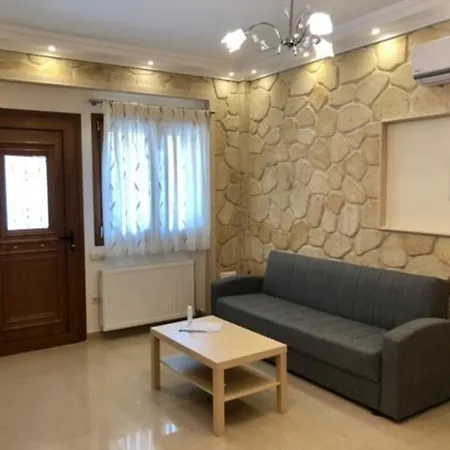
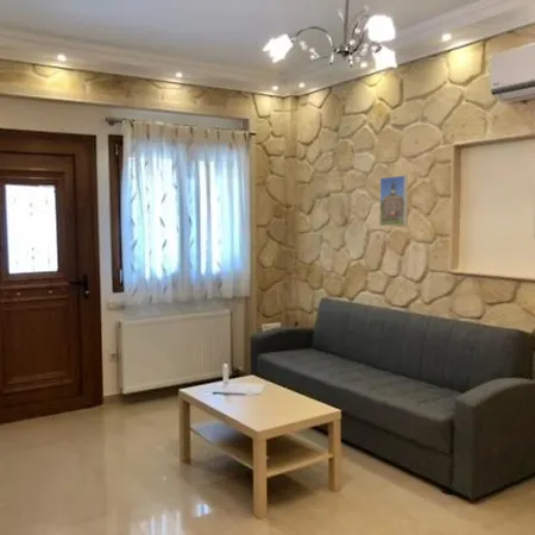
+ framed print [378,174,409,227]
